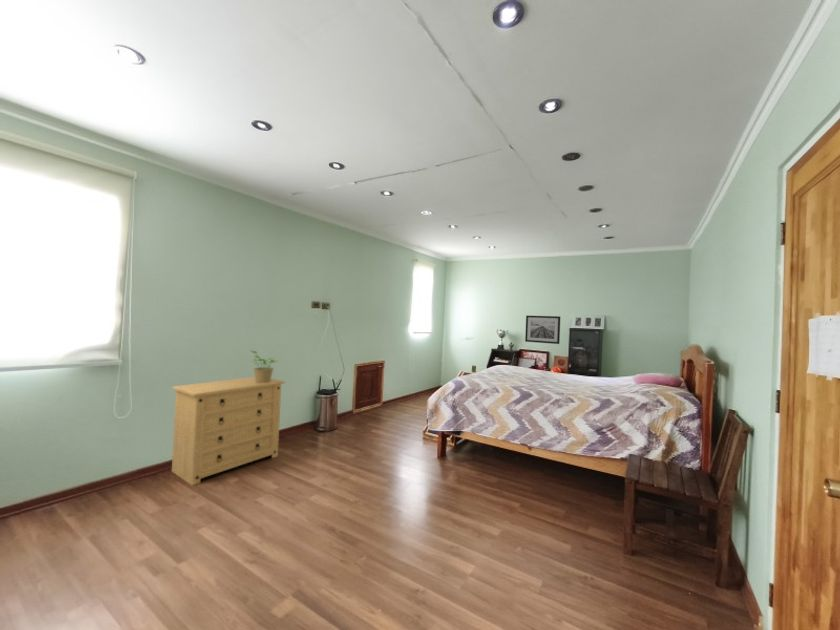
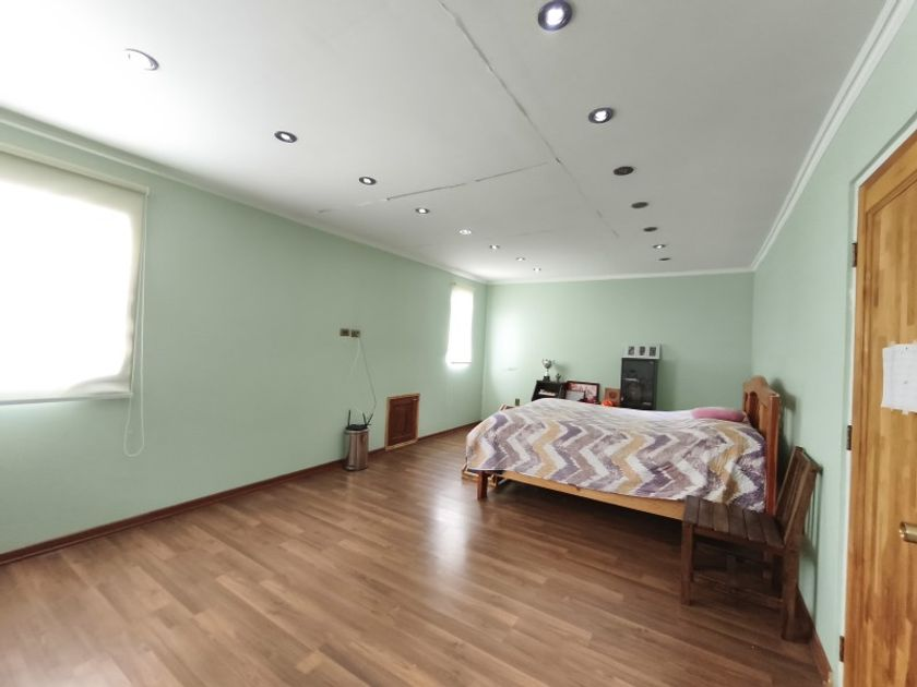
- potted plant [249,349,279,383]
- wall art [524,315,561,345]
- dresser [171,376,286,487]
